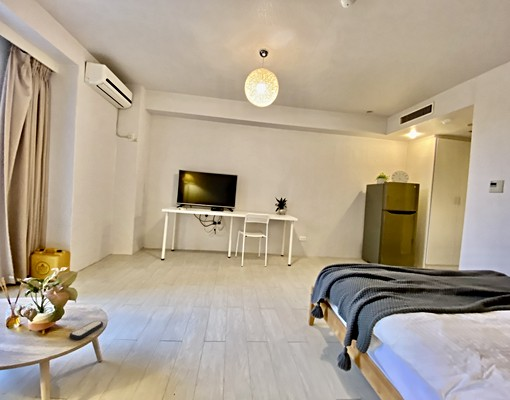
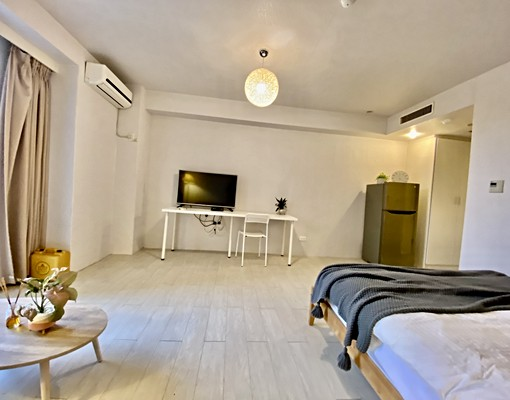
- remote control [69,320,104,340]
